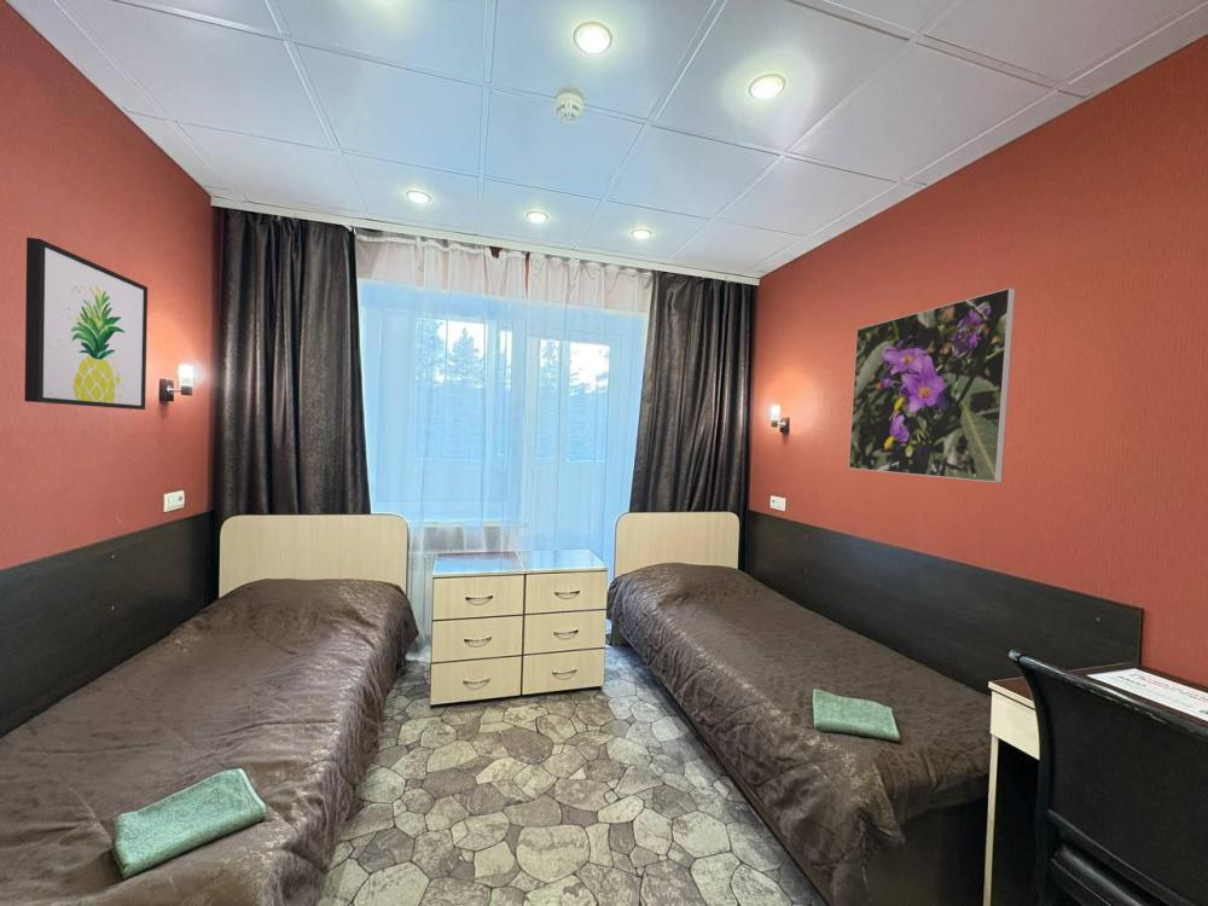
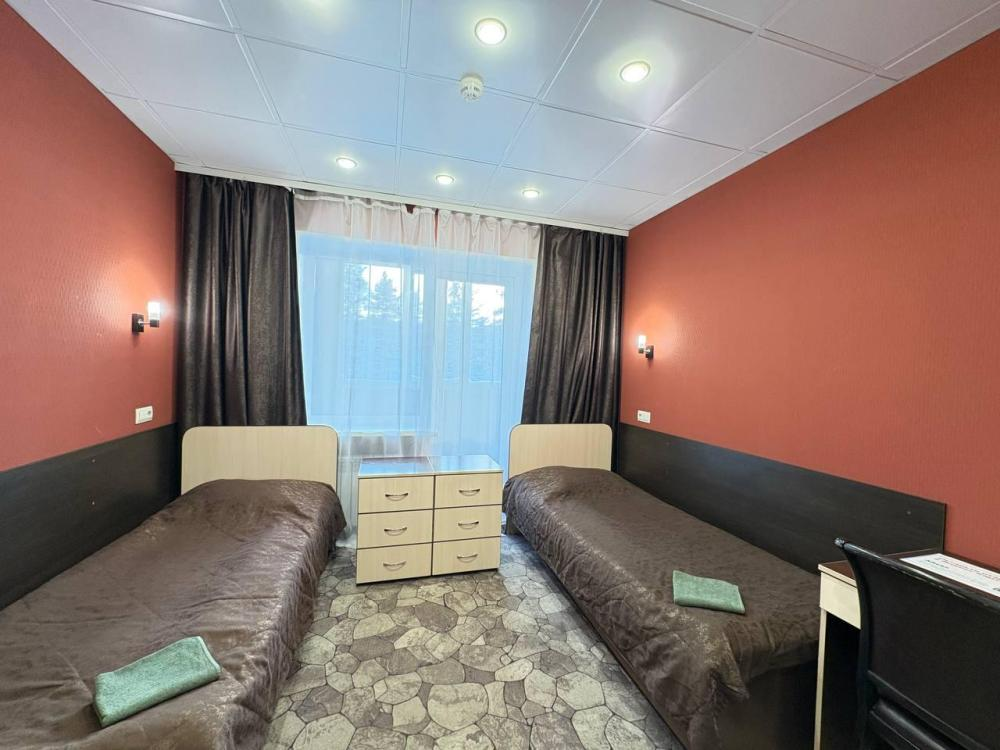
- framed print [847,286,1017,483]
- wall art [23,236,149,411]
